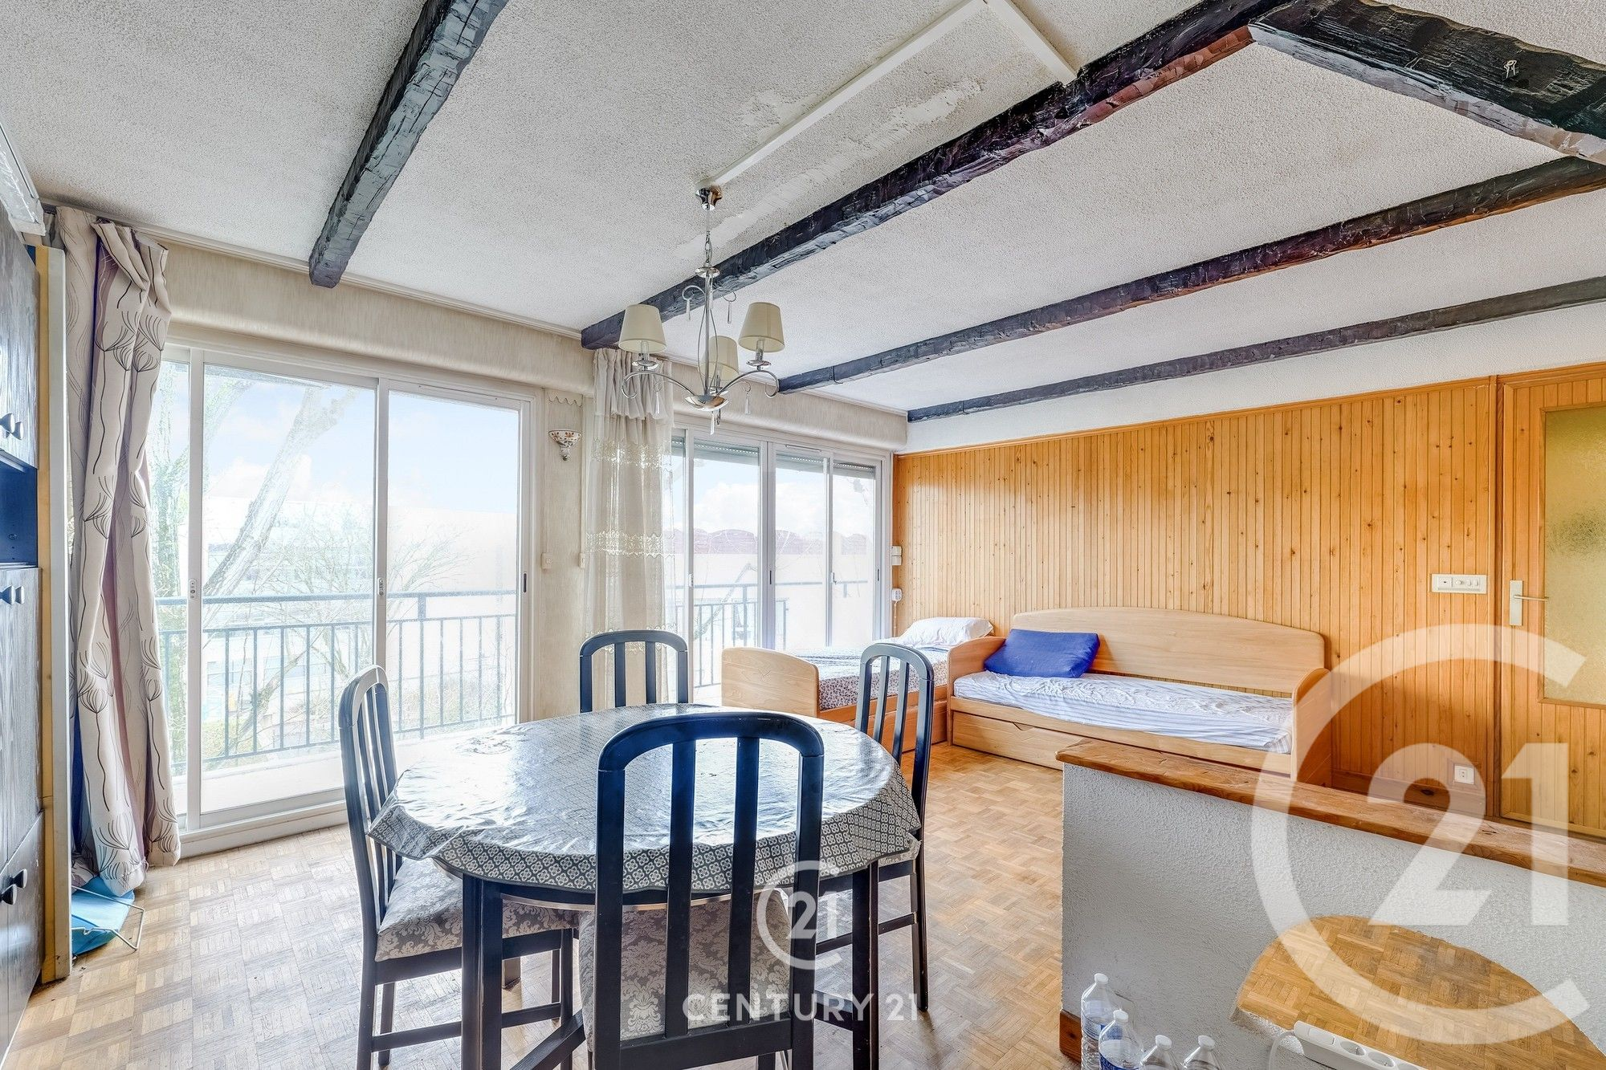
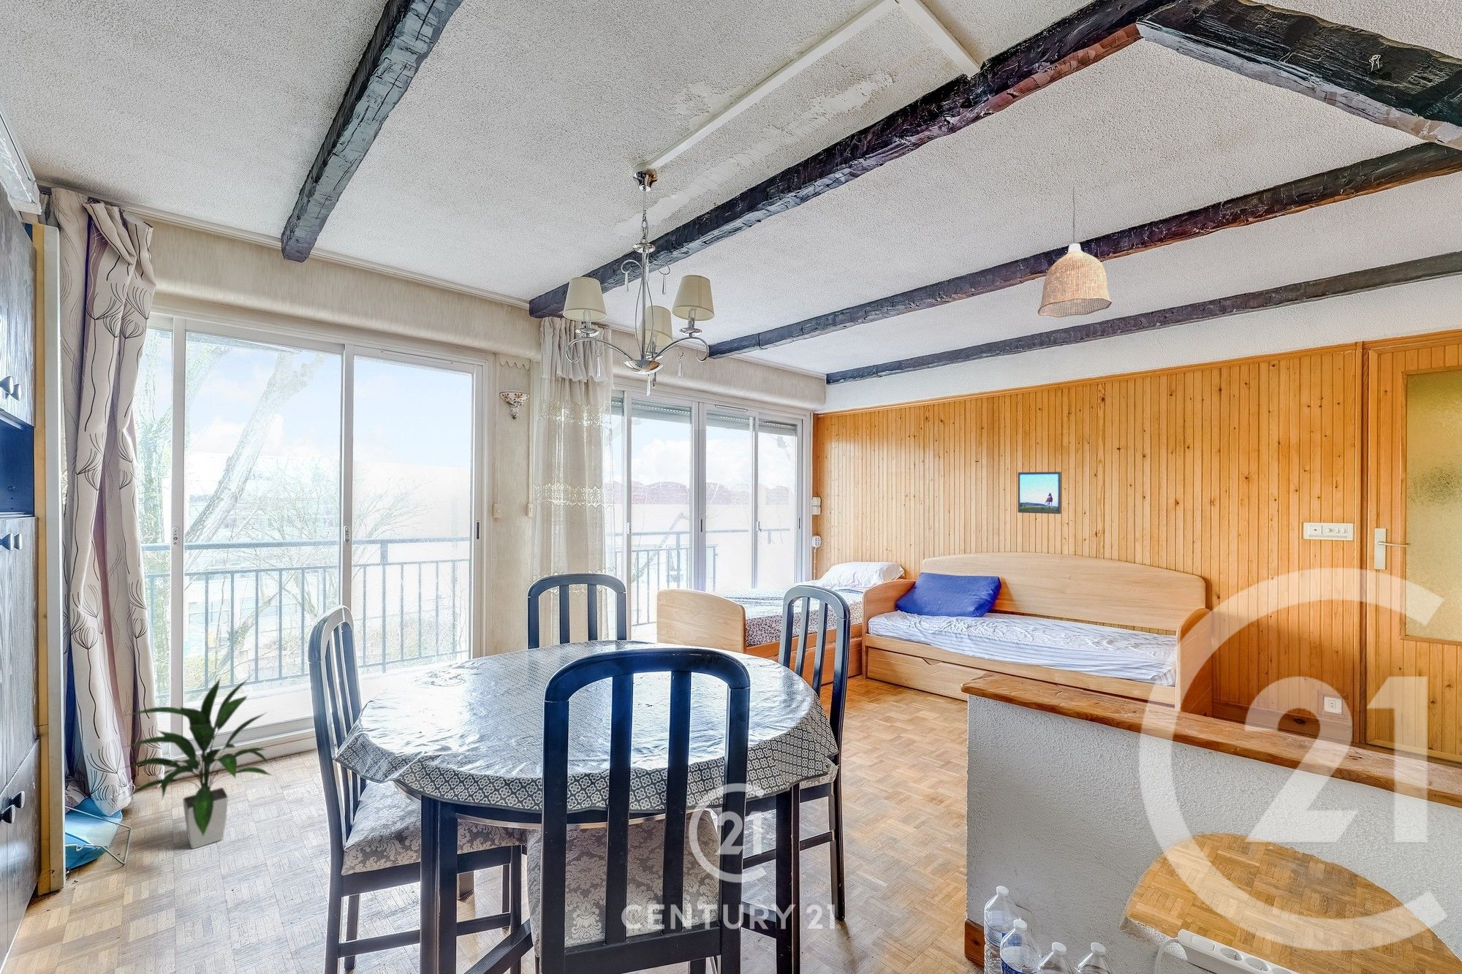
+ pendant lamp [1037,186,1113,317]
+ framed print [1017,472,1062,514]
+ indoor plant [117,675,273,850]
